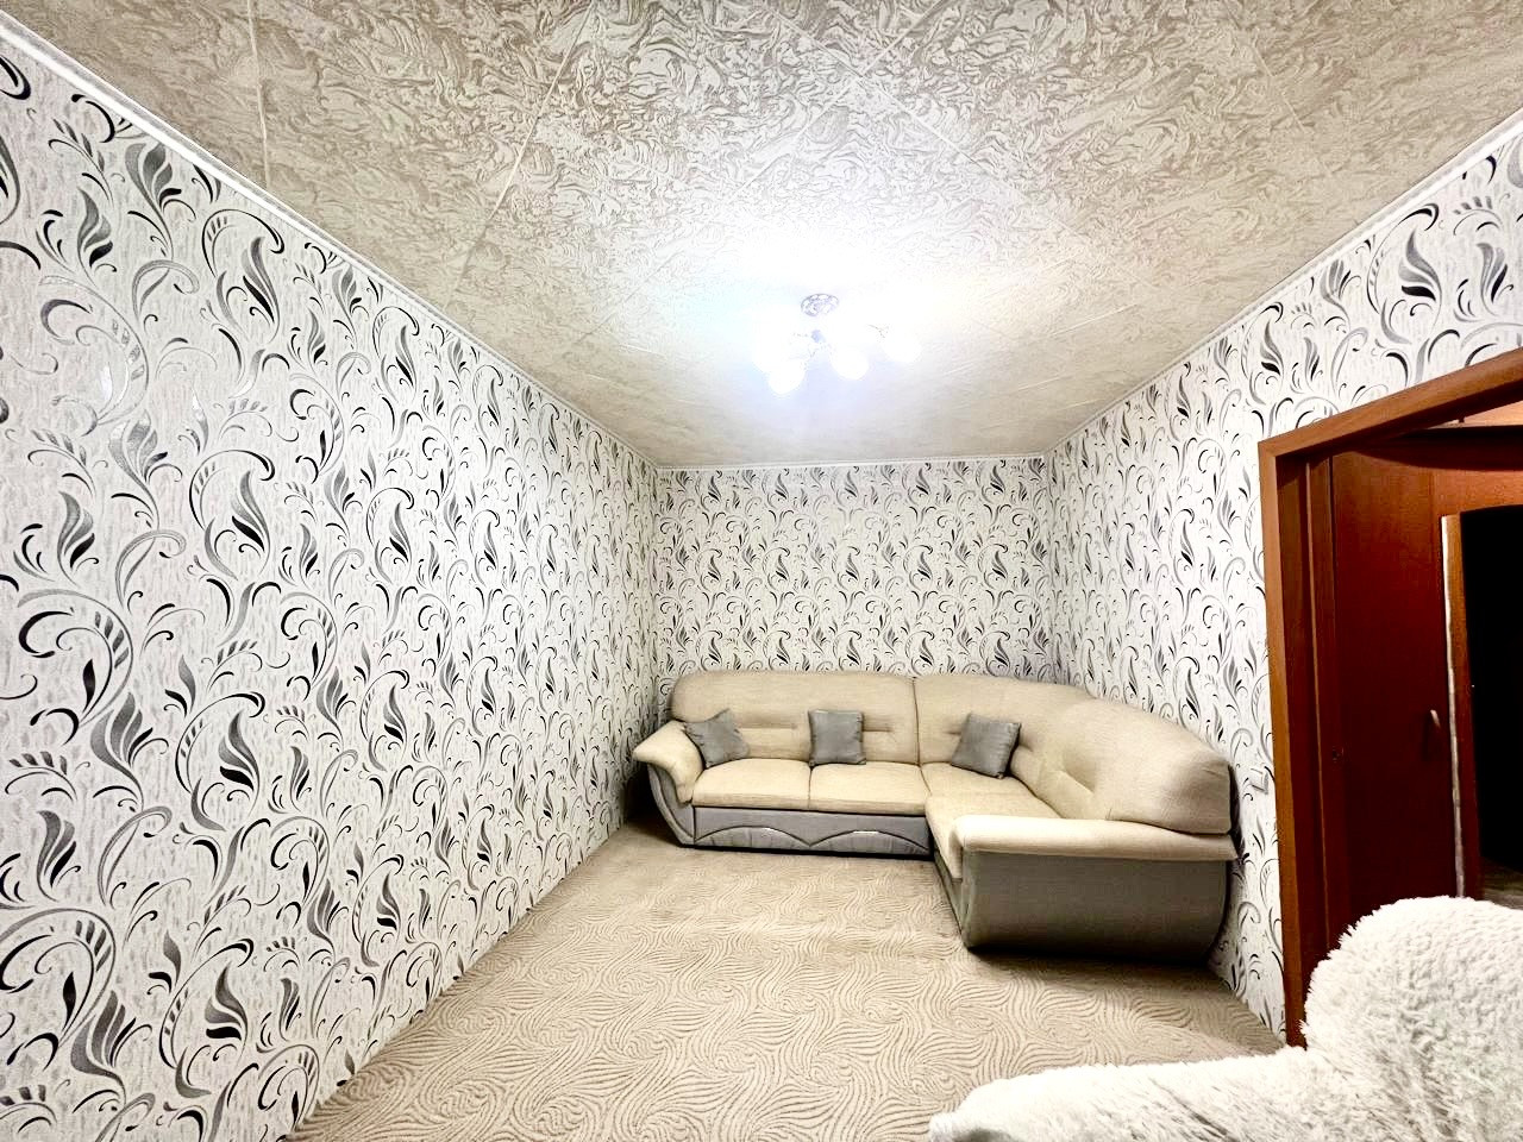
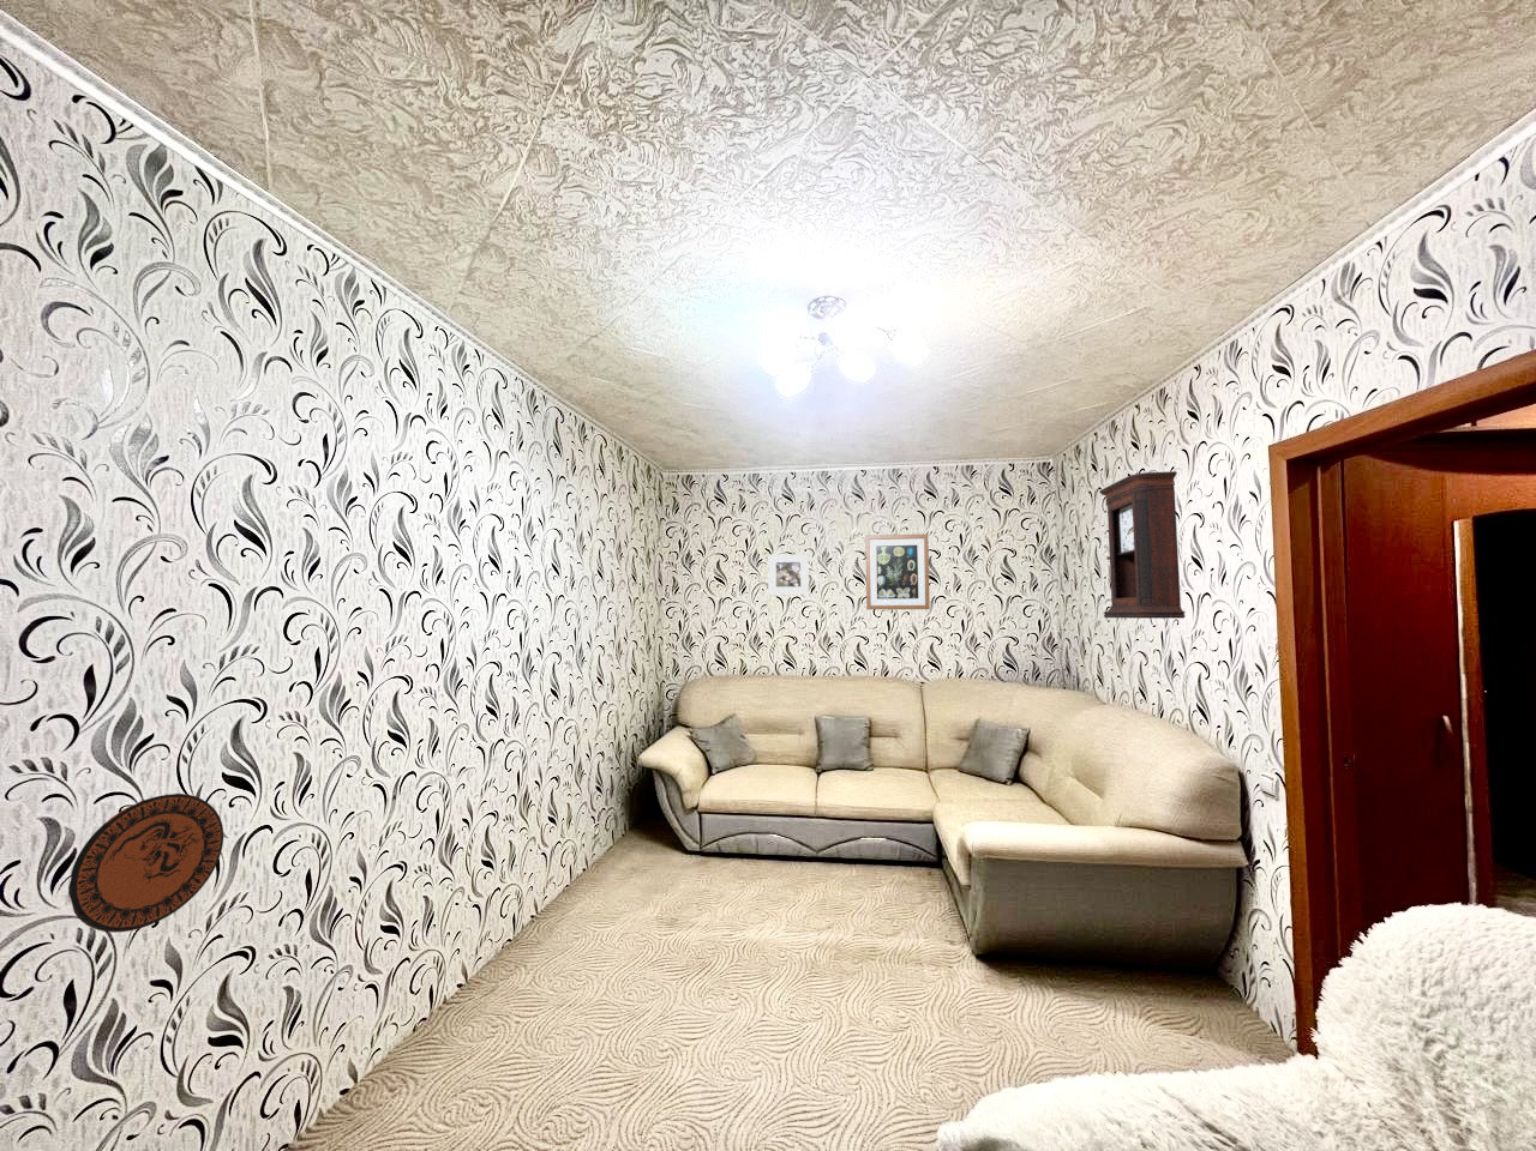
+ decorative plate [68,792,225,935]
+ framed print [767,553,810,596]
+ pendulum clock [1098,470,1185,620]
+ wall art [864,532,931,611]
